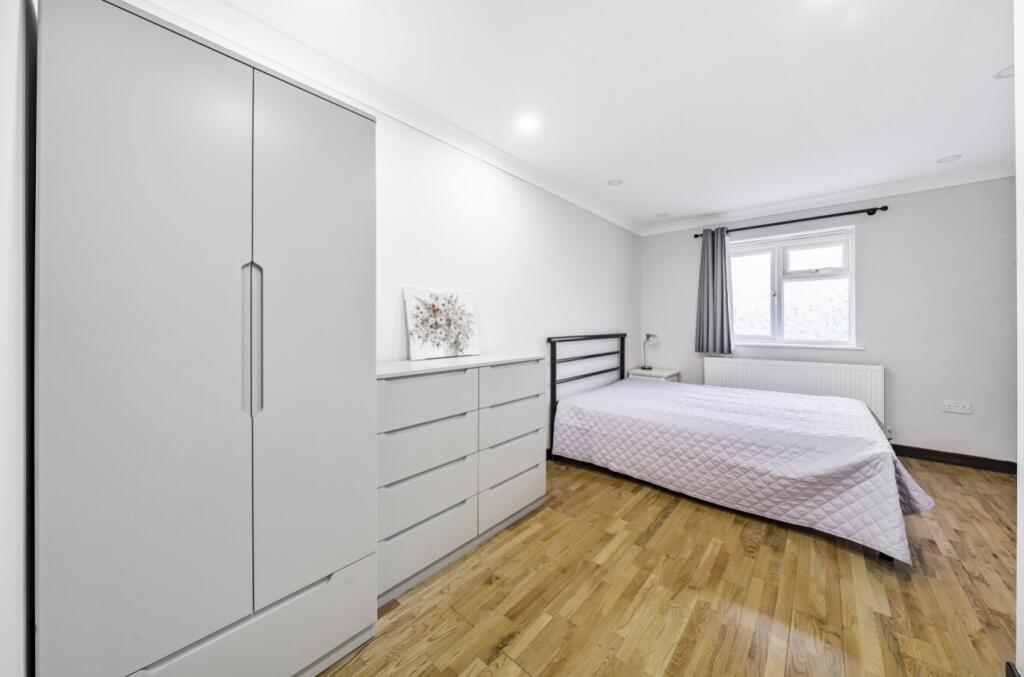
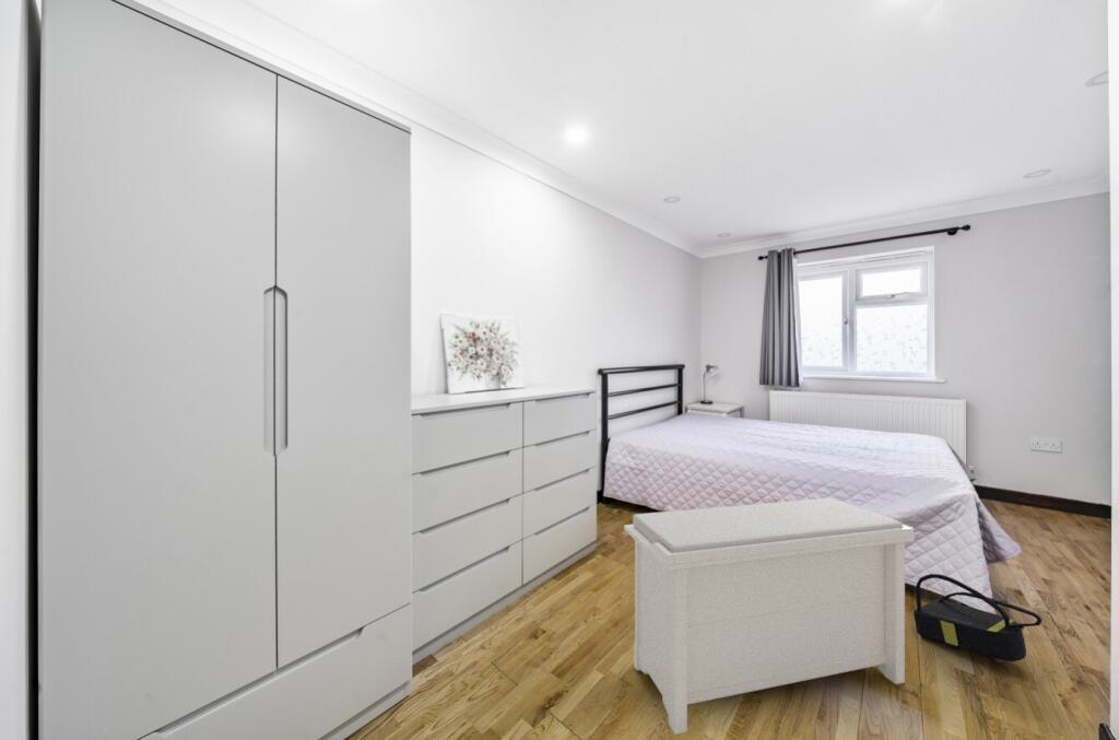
+ bench [623,497,916,736]
+ backpack [912,573,1043,663]
